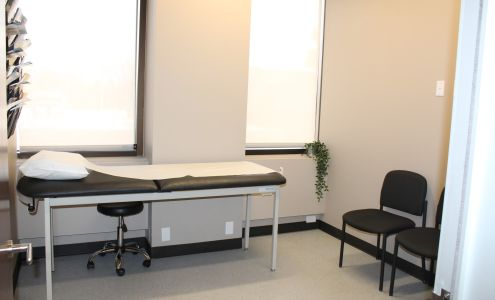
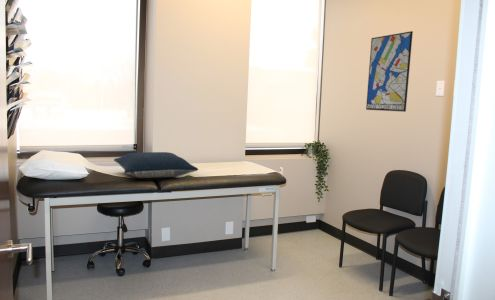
+ pillow [113,151,199,179]
+ wall art [365,30,414,113]
